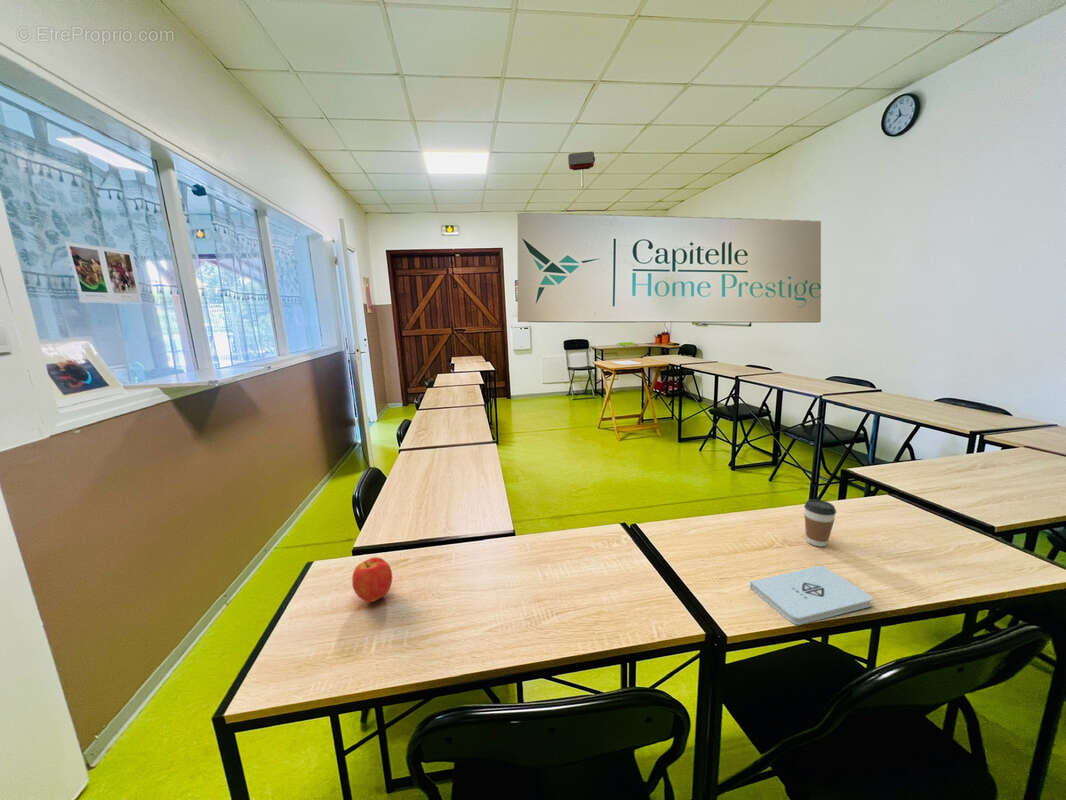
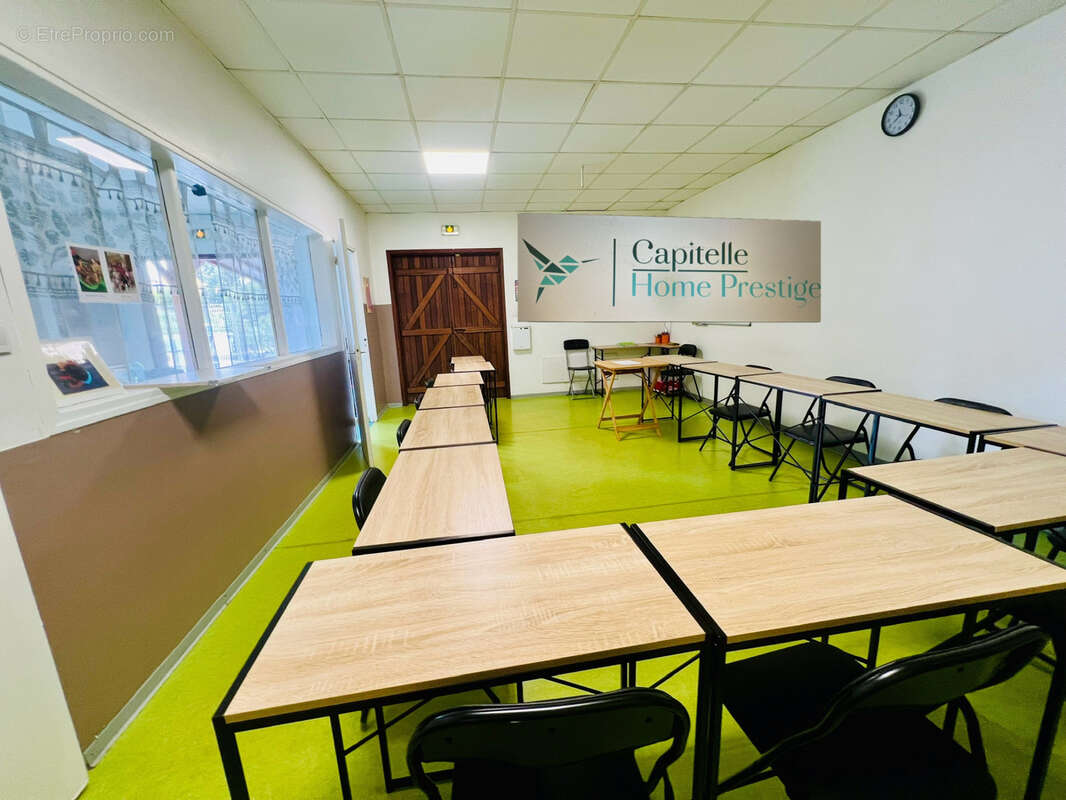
- notepad [749,564,873,626]
- apple [351,556,393,603]
- projector [567,151,596,171]
- coffee cup [803,498,837,548]
